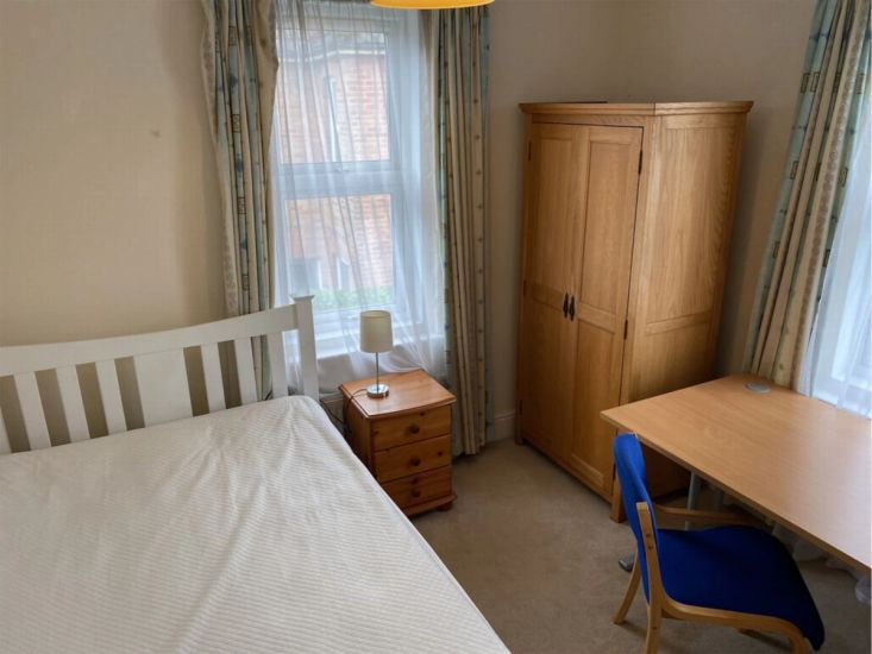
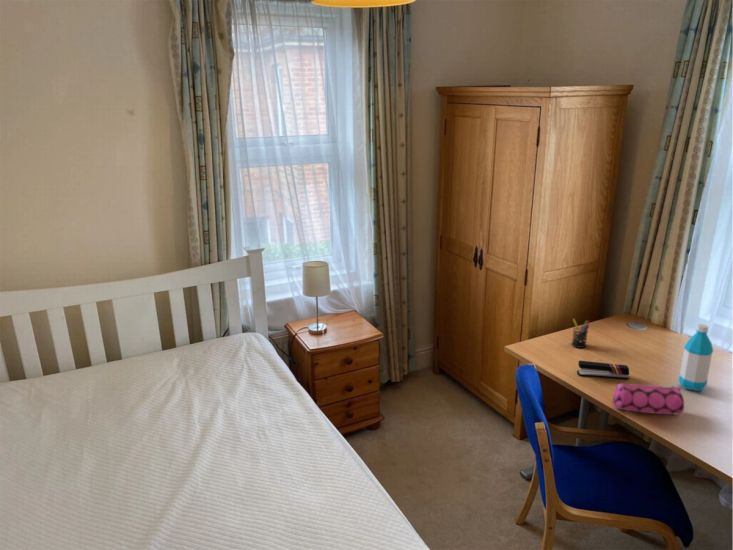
+ pen holder [571,318,591,349]
+ stapler [576,360,630,380]
+ pencil case [612,383,685,416]
+ water bottle [678,323,714,392]
